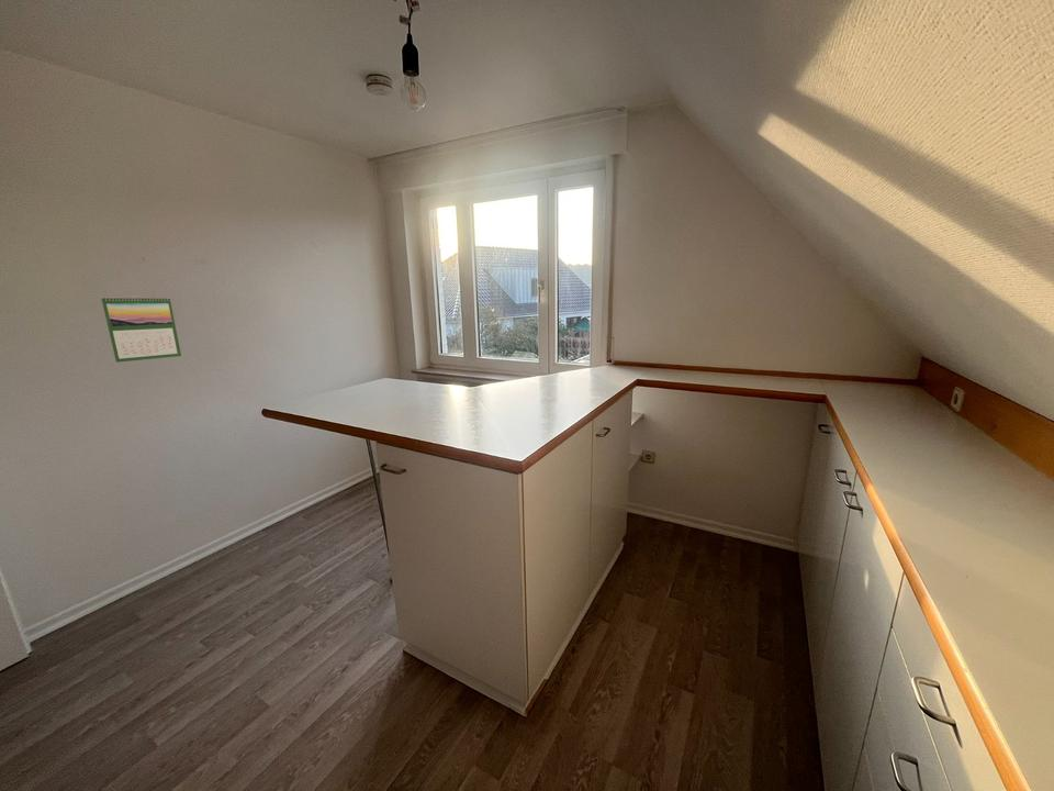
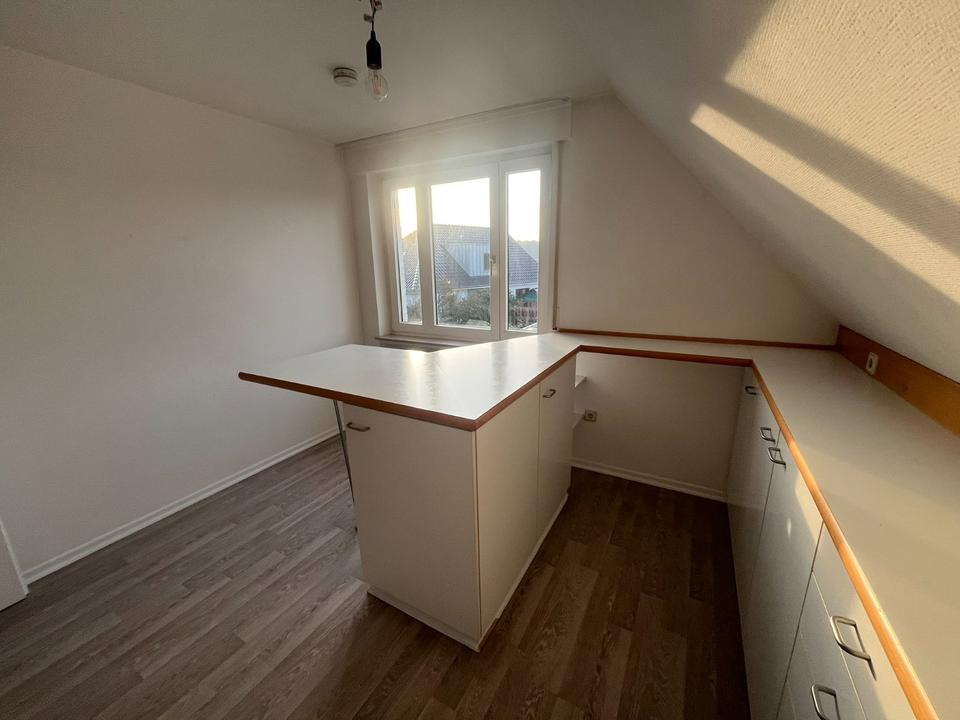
- calendar [100,294,182,364]
